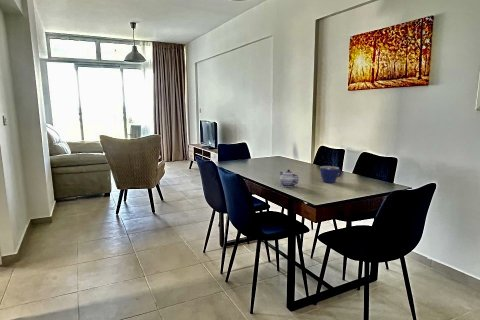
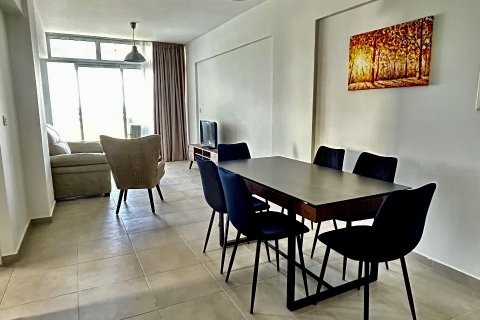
- cup [319,165,343,184]
- teapot [279,169,300,188]
